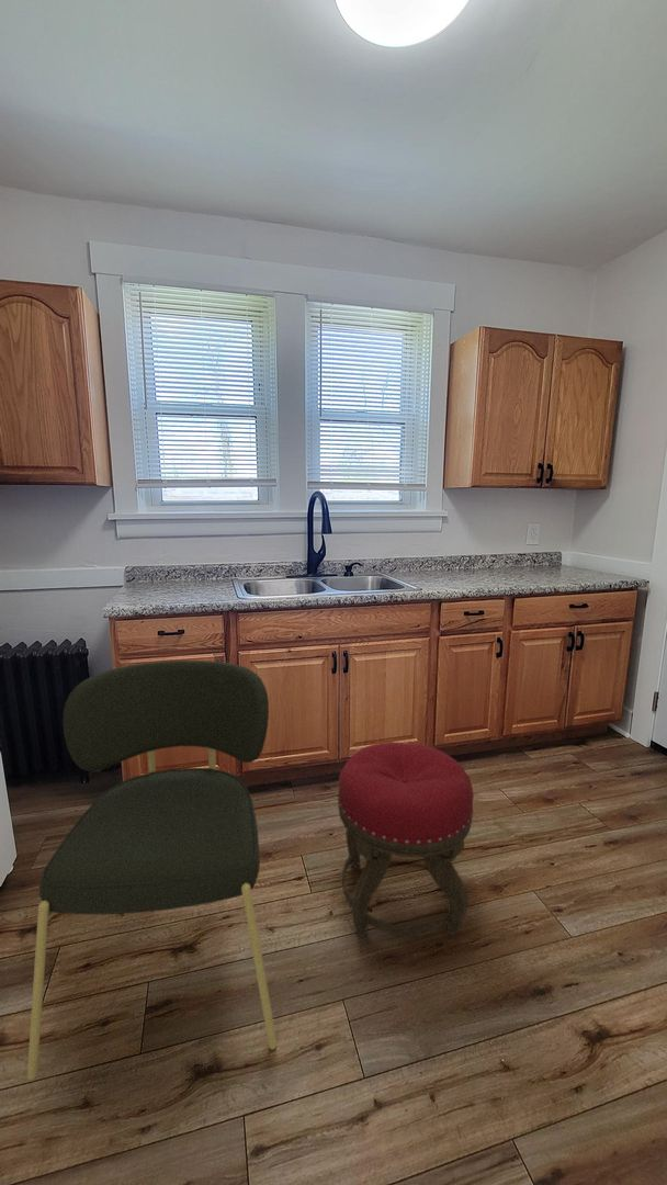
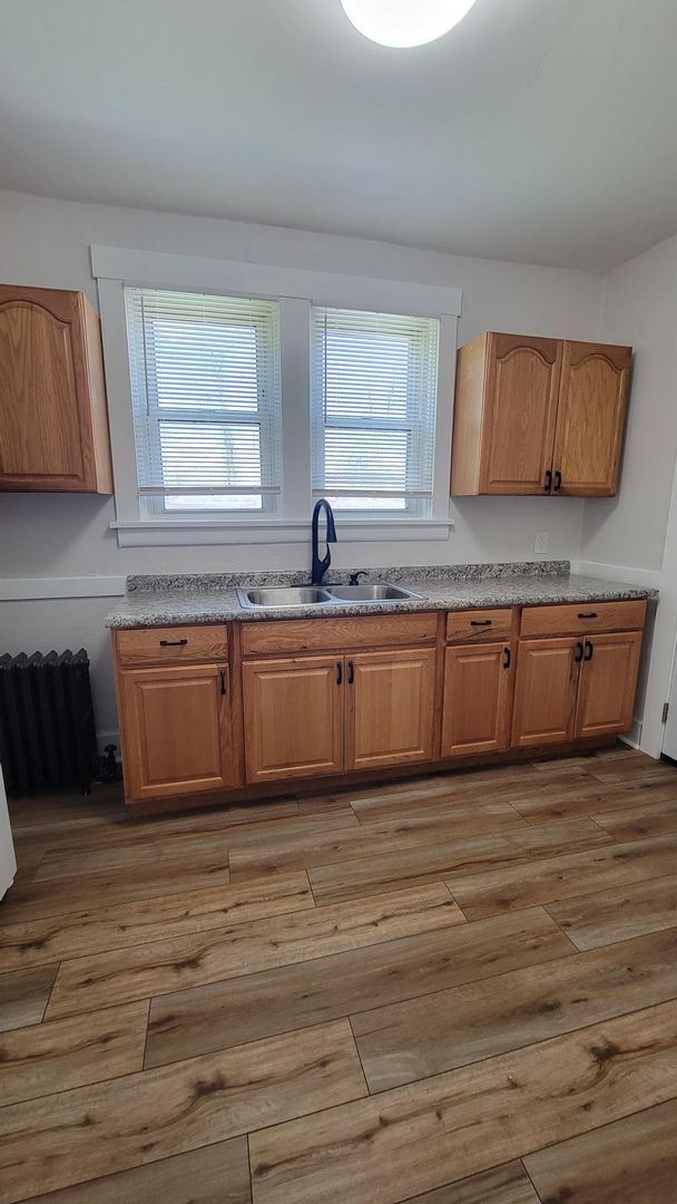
- dining chair [26,659,279,1082]
- stool [337,741,475,938]
